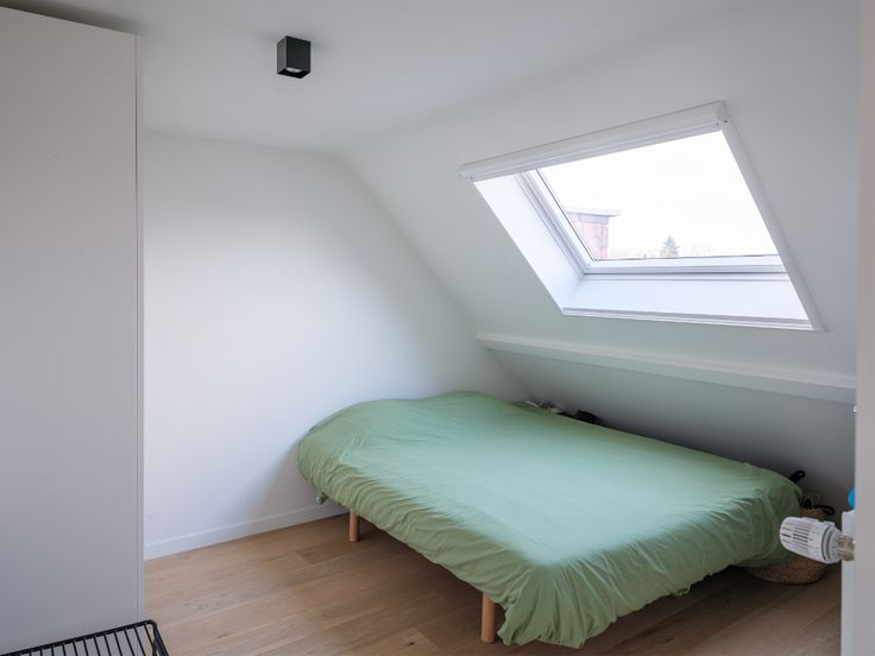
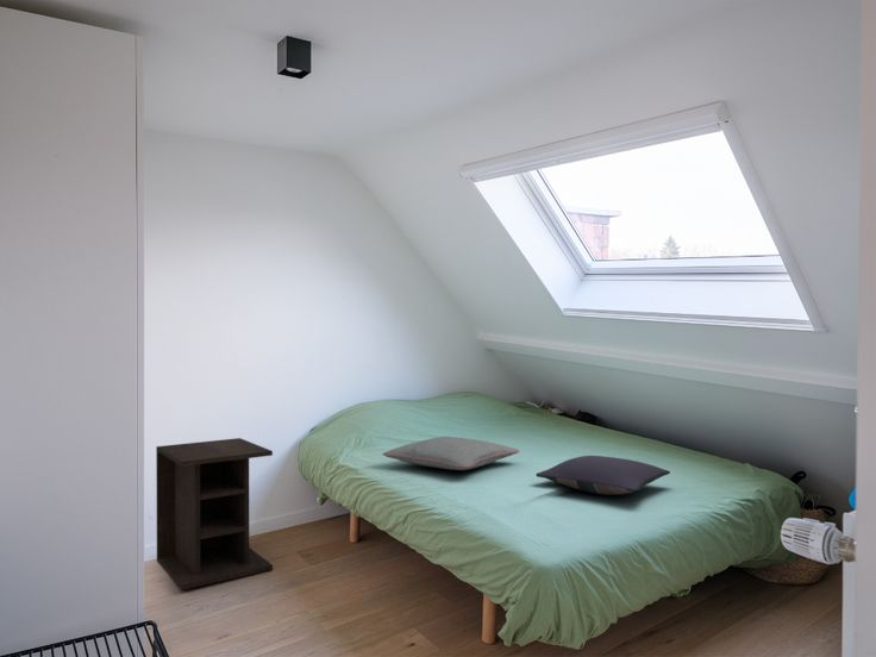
+ pillow [536,455,671,496]
+ nightstand [155,437,274,590]
+ pillow [382,436,520,471]
